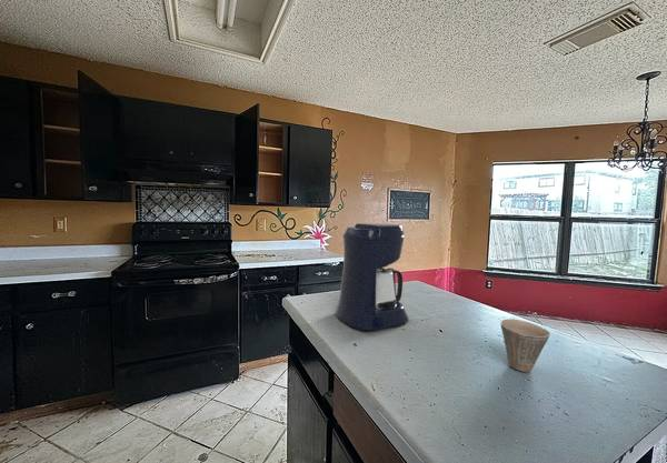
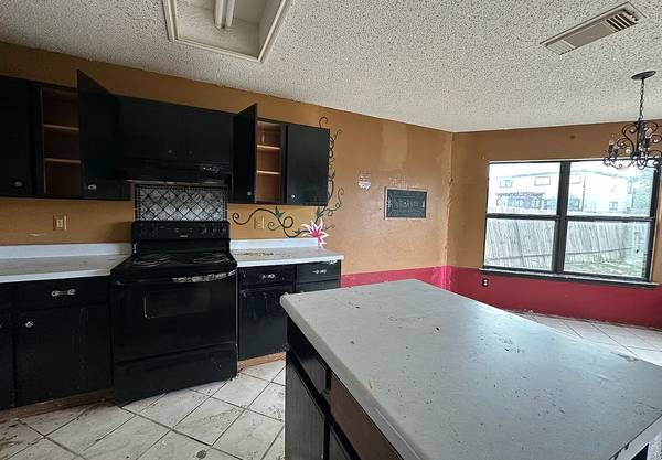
- coffee maker [335,222,410,332]
- cup [499,318,551,373]
